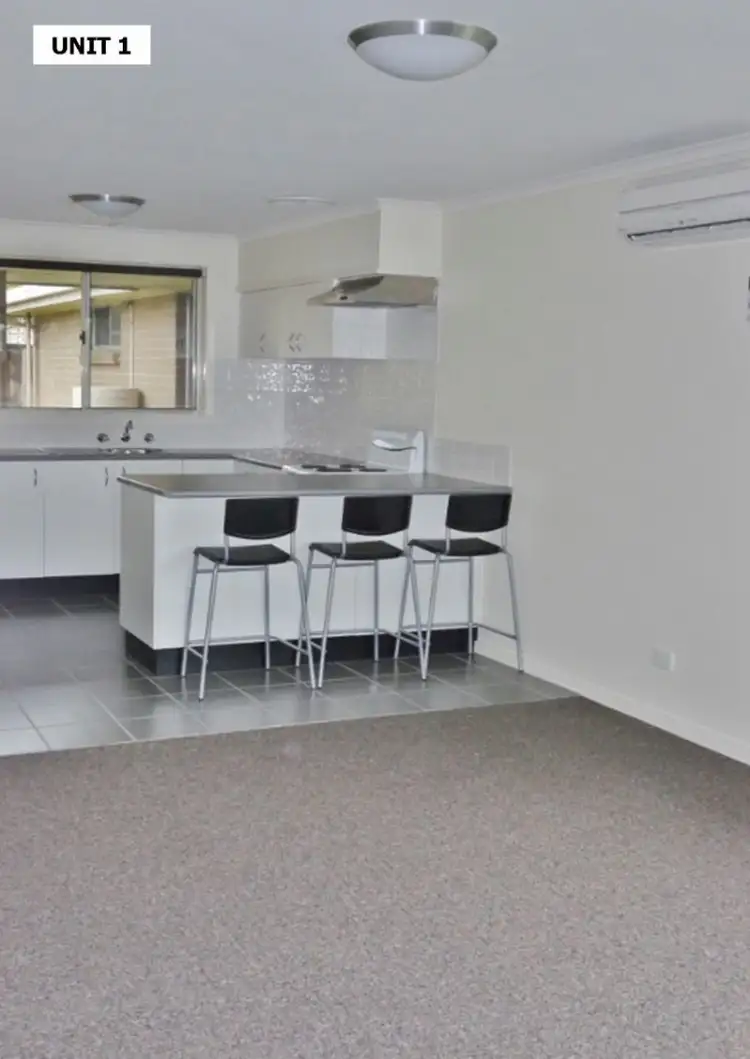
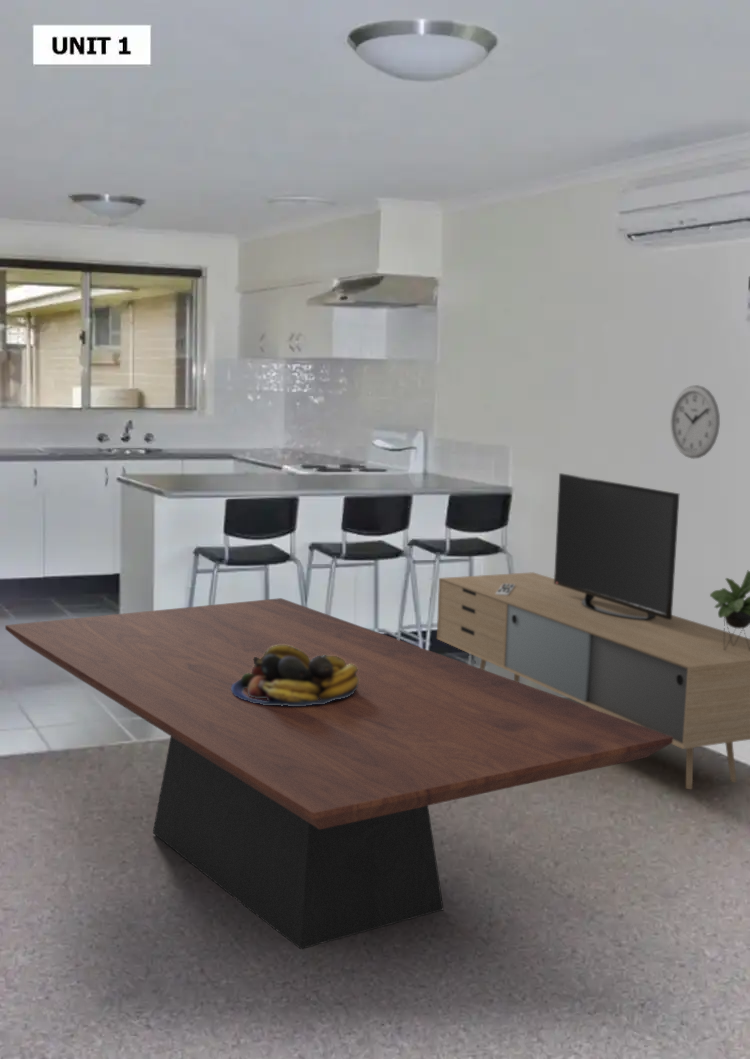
+ dining table [4,597,673,950]
+ fruit bowl [232,645,359,706]
+ media console [436,472,750,790]
+ wall clock [669,384,721,460]
